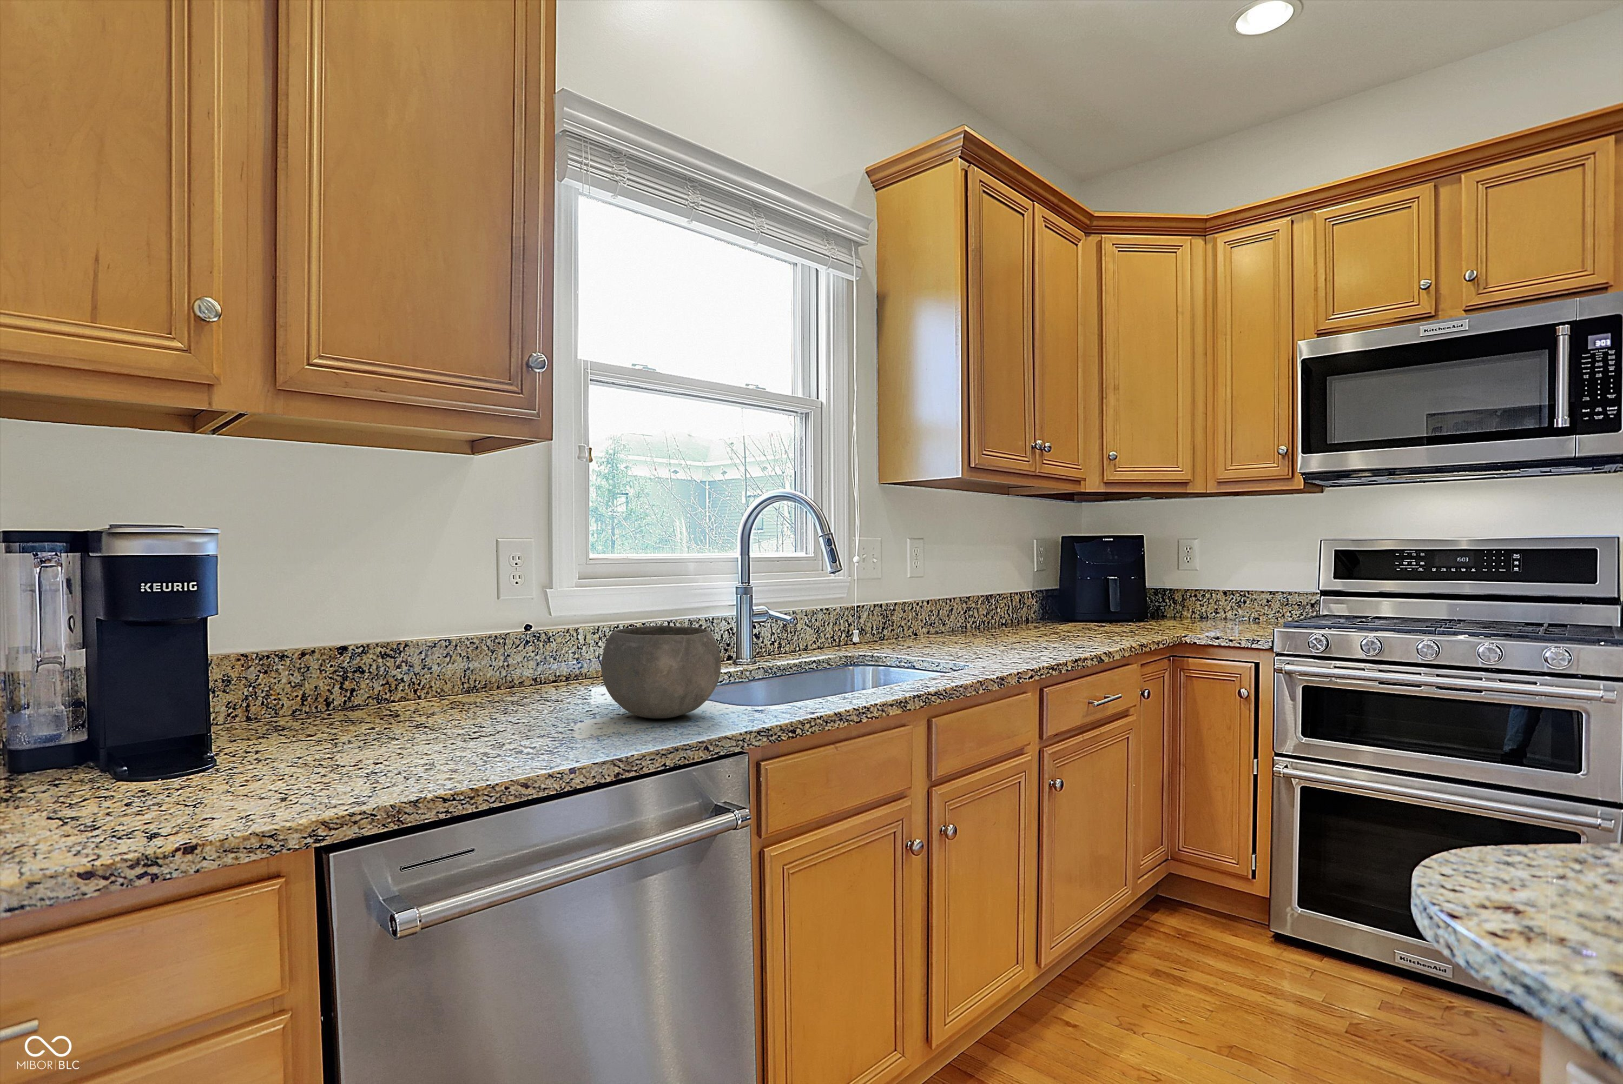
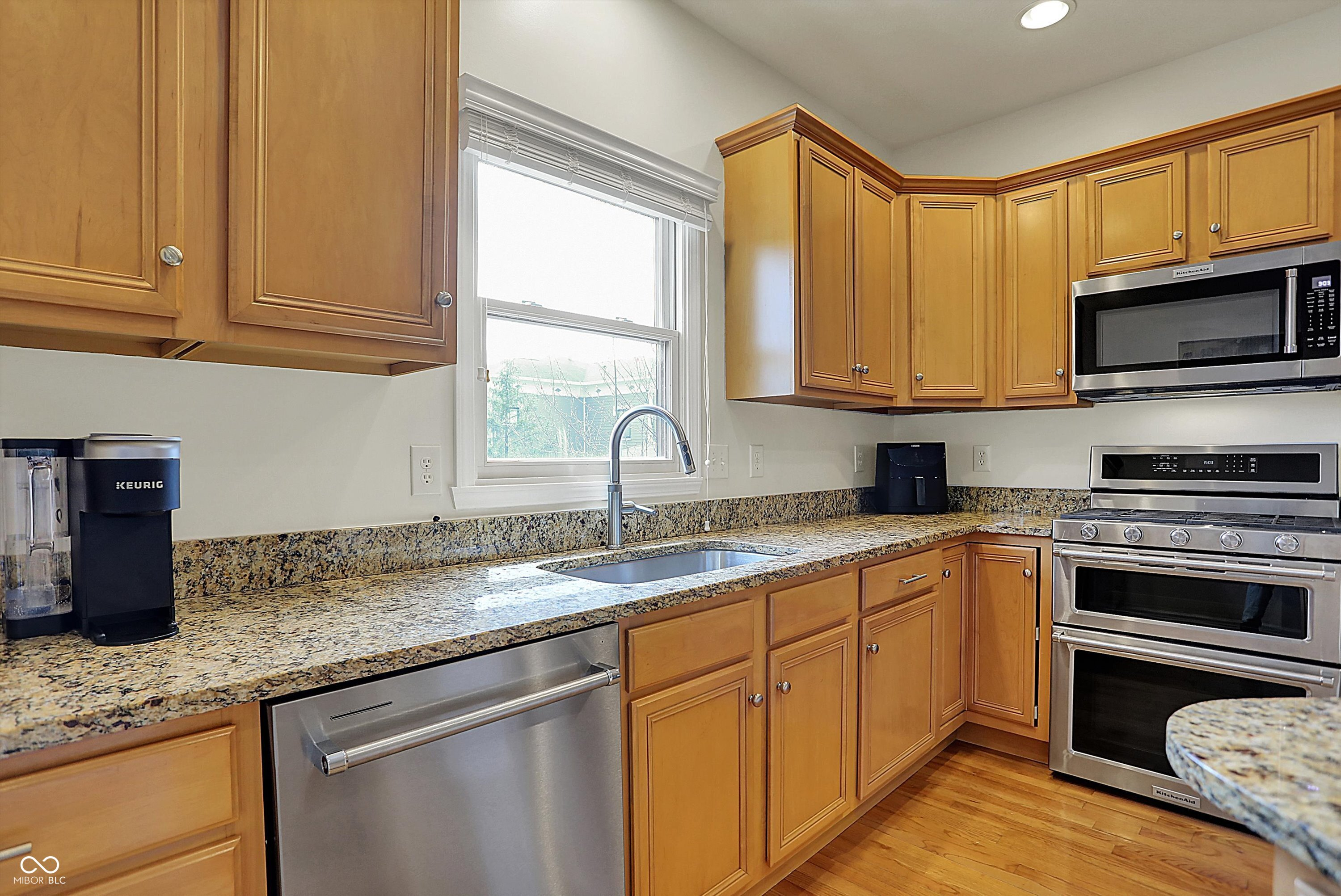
- bowl [602,625,721,719]
